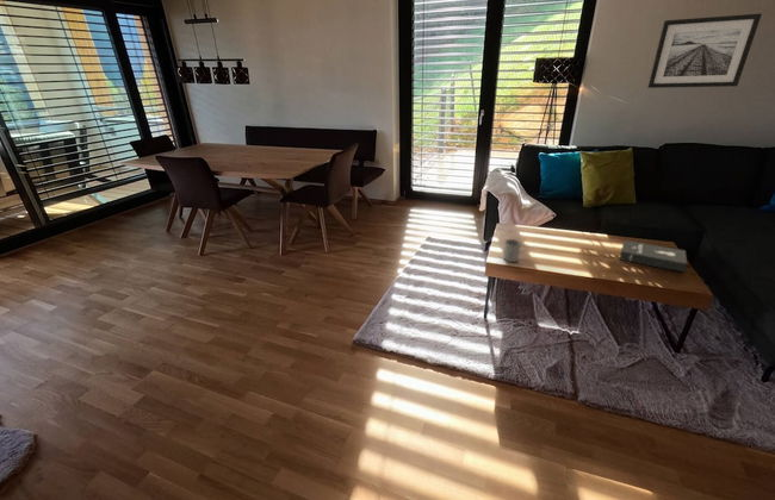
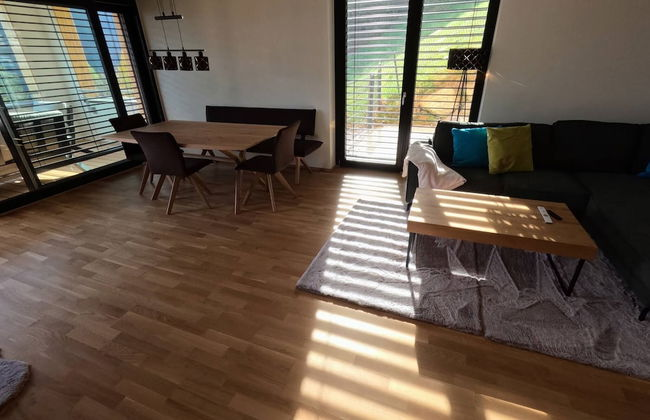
- mug [502,238,529,263]
- wall art [646,12,763,89]
- booklet [619,239,688,274]
